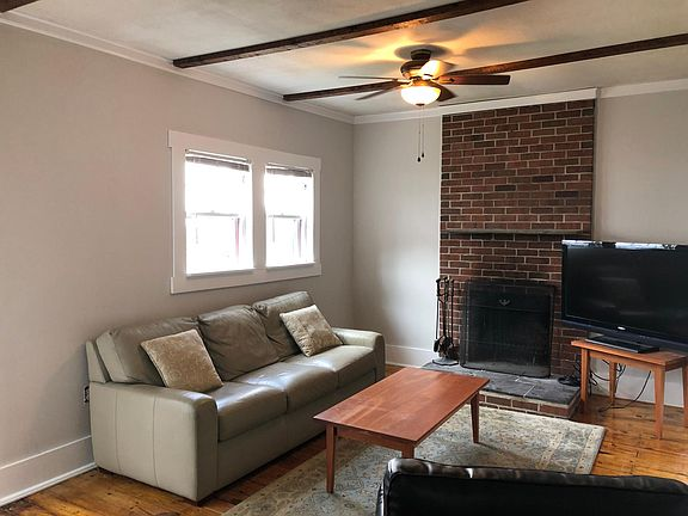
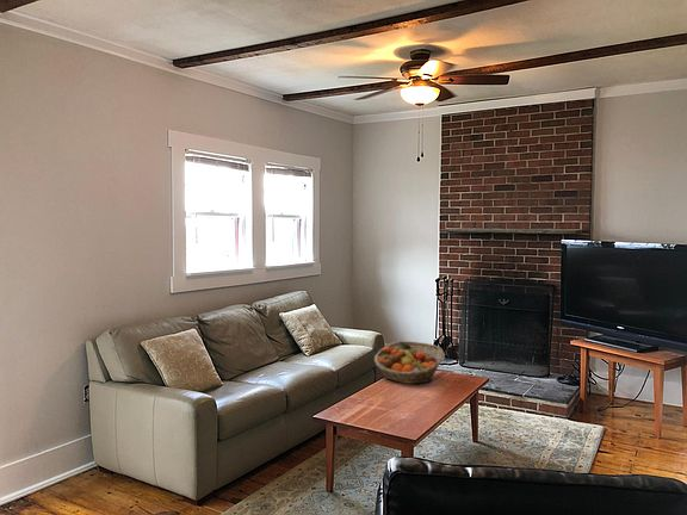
+ fruit basket [373,340,446,385]
